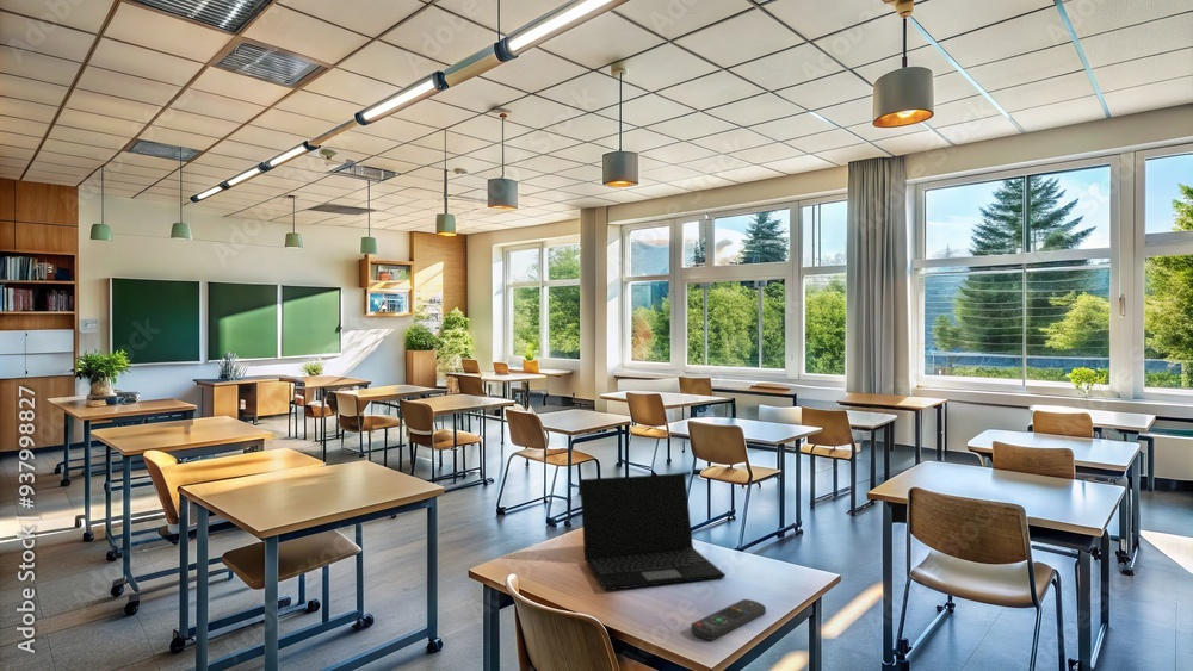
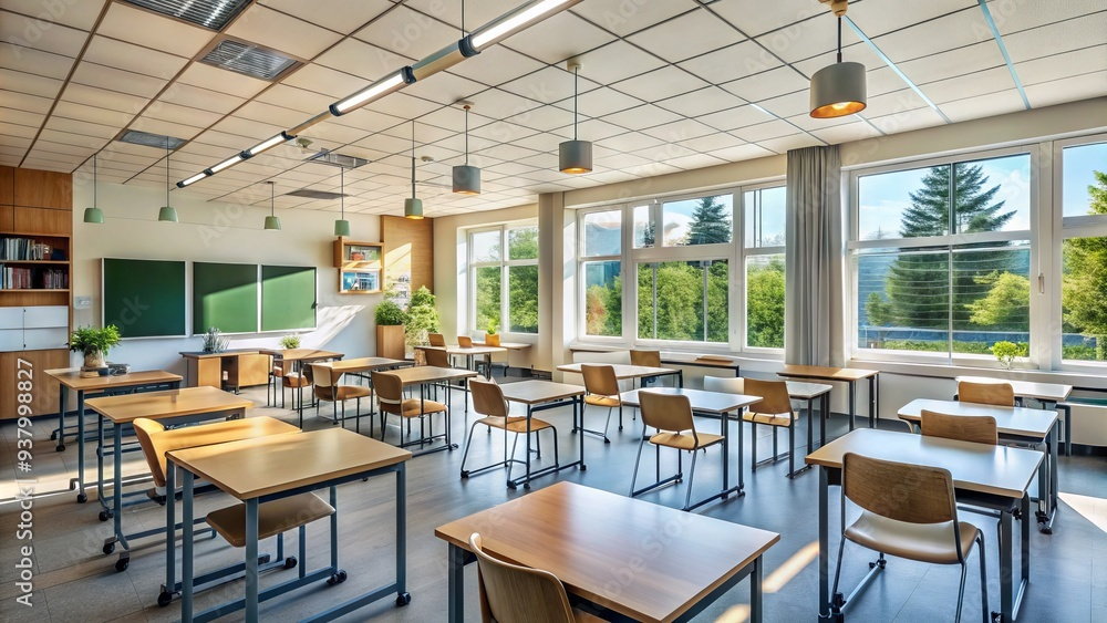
- remote control [690,598,767,641]
- laptop [579,472,727,591]
